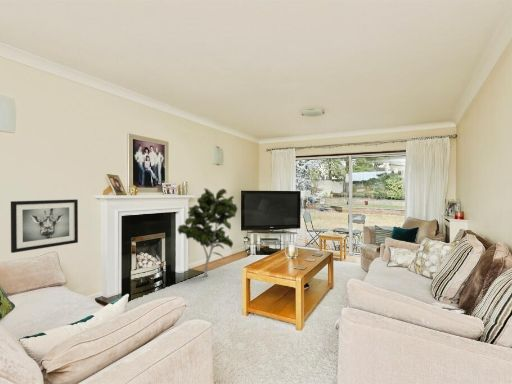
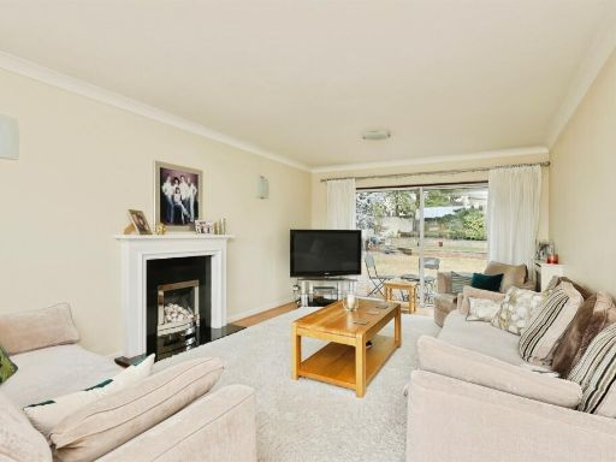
- indoor plant [177,187,239,278]
- wall art [10,198,79,254]
